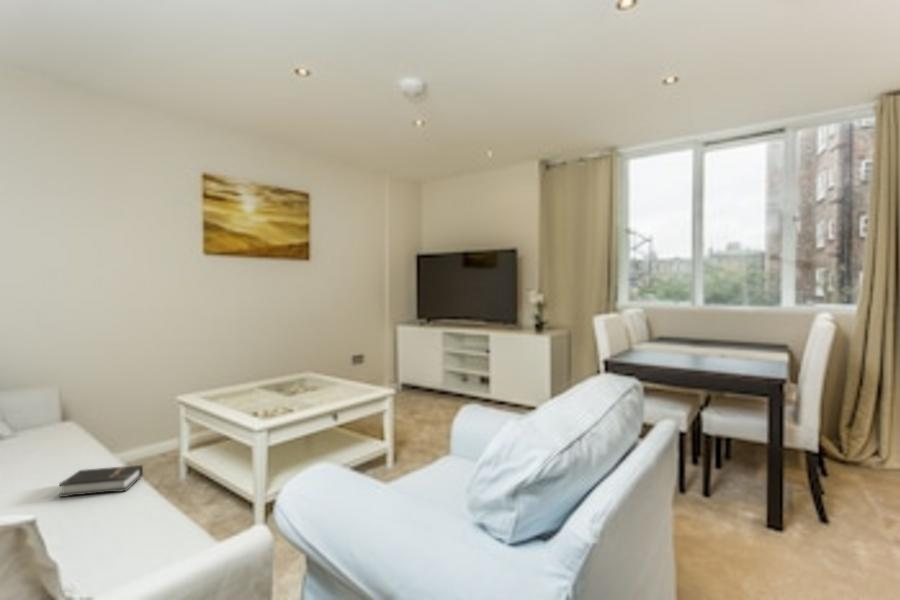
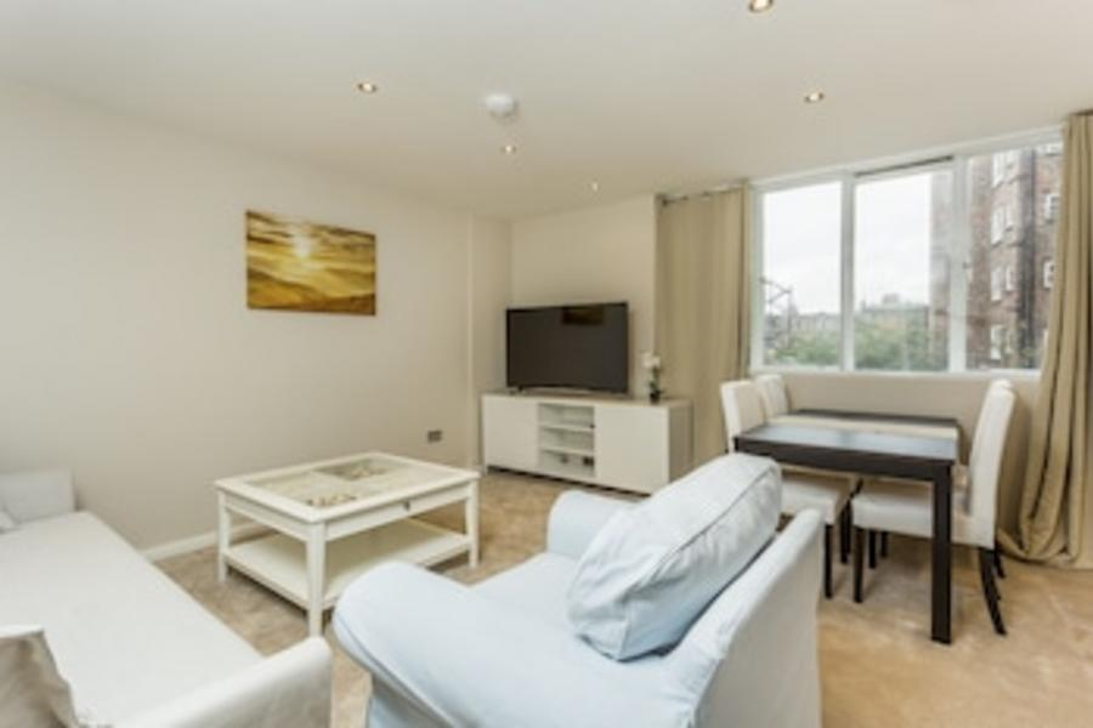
- hardback book [58,464,144,498]
